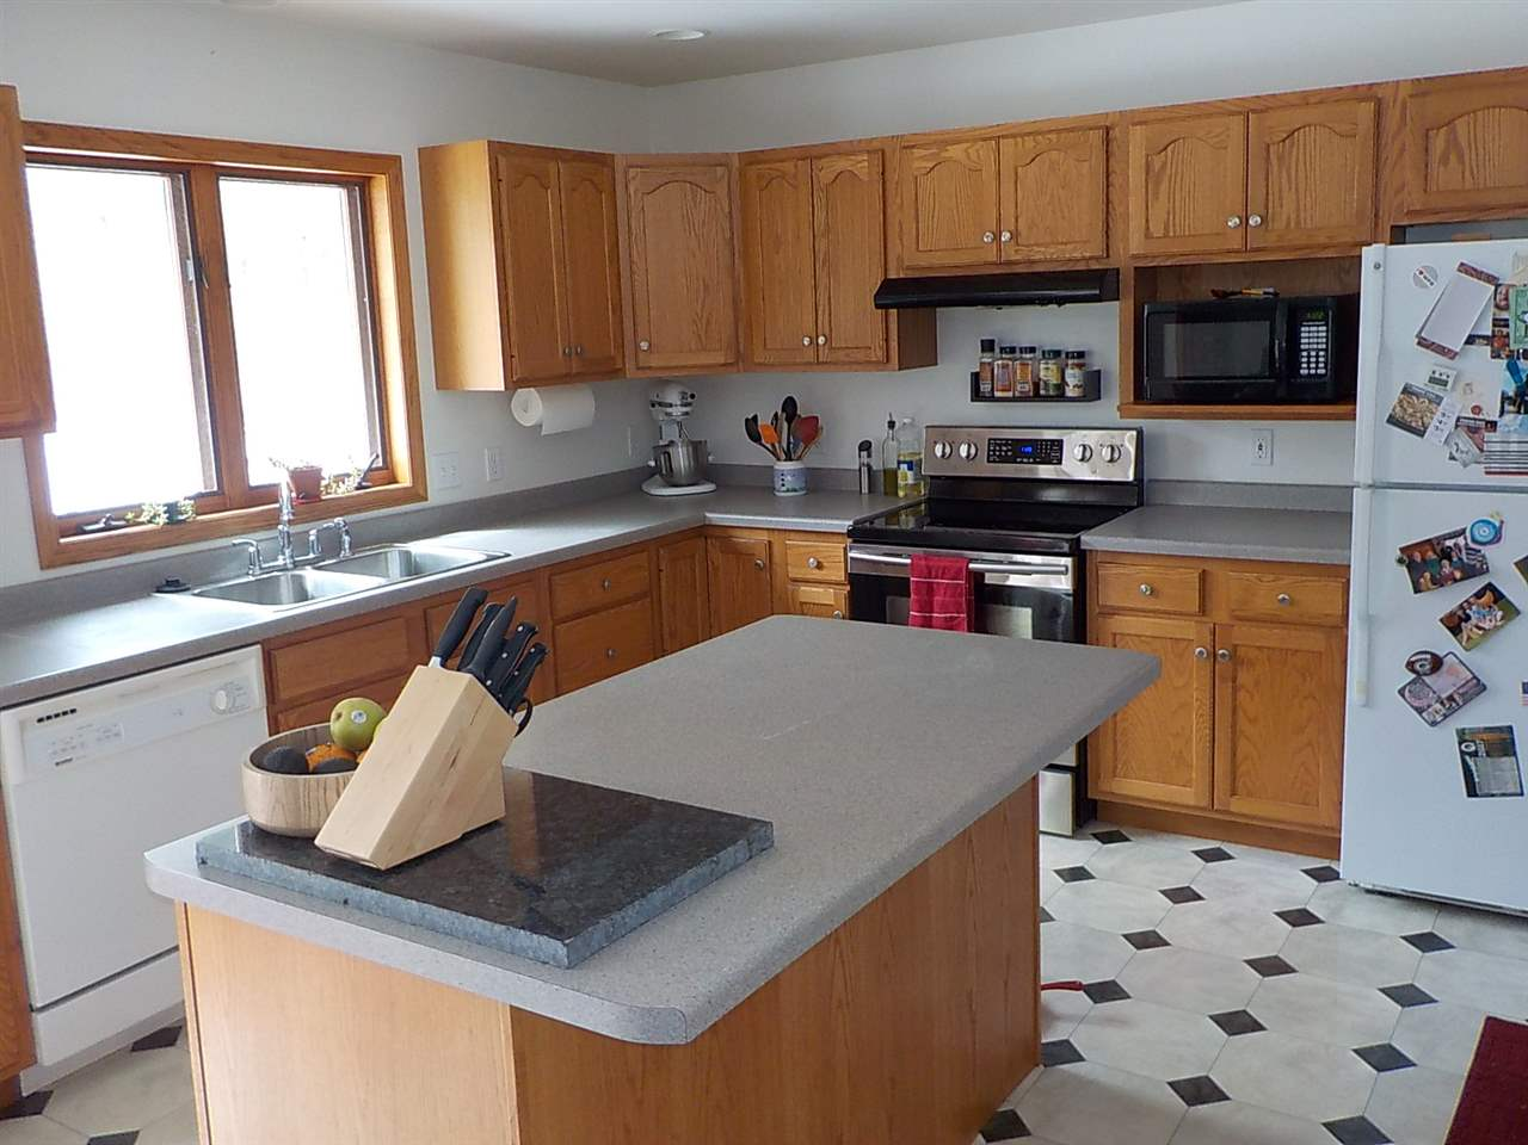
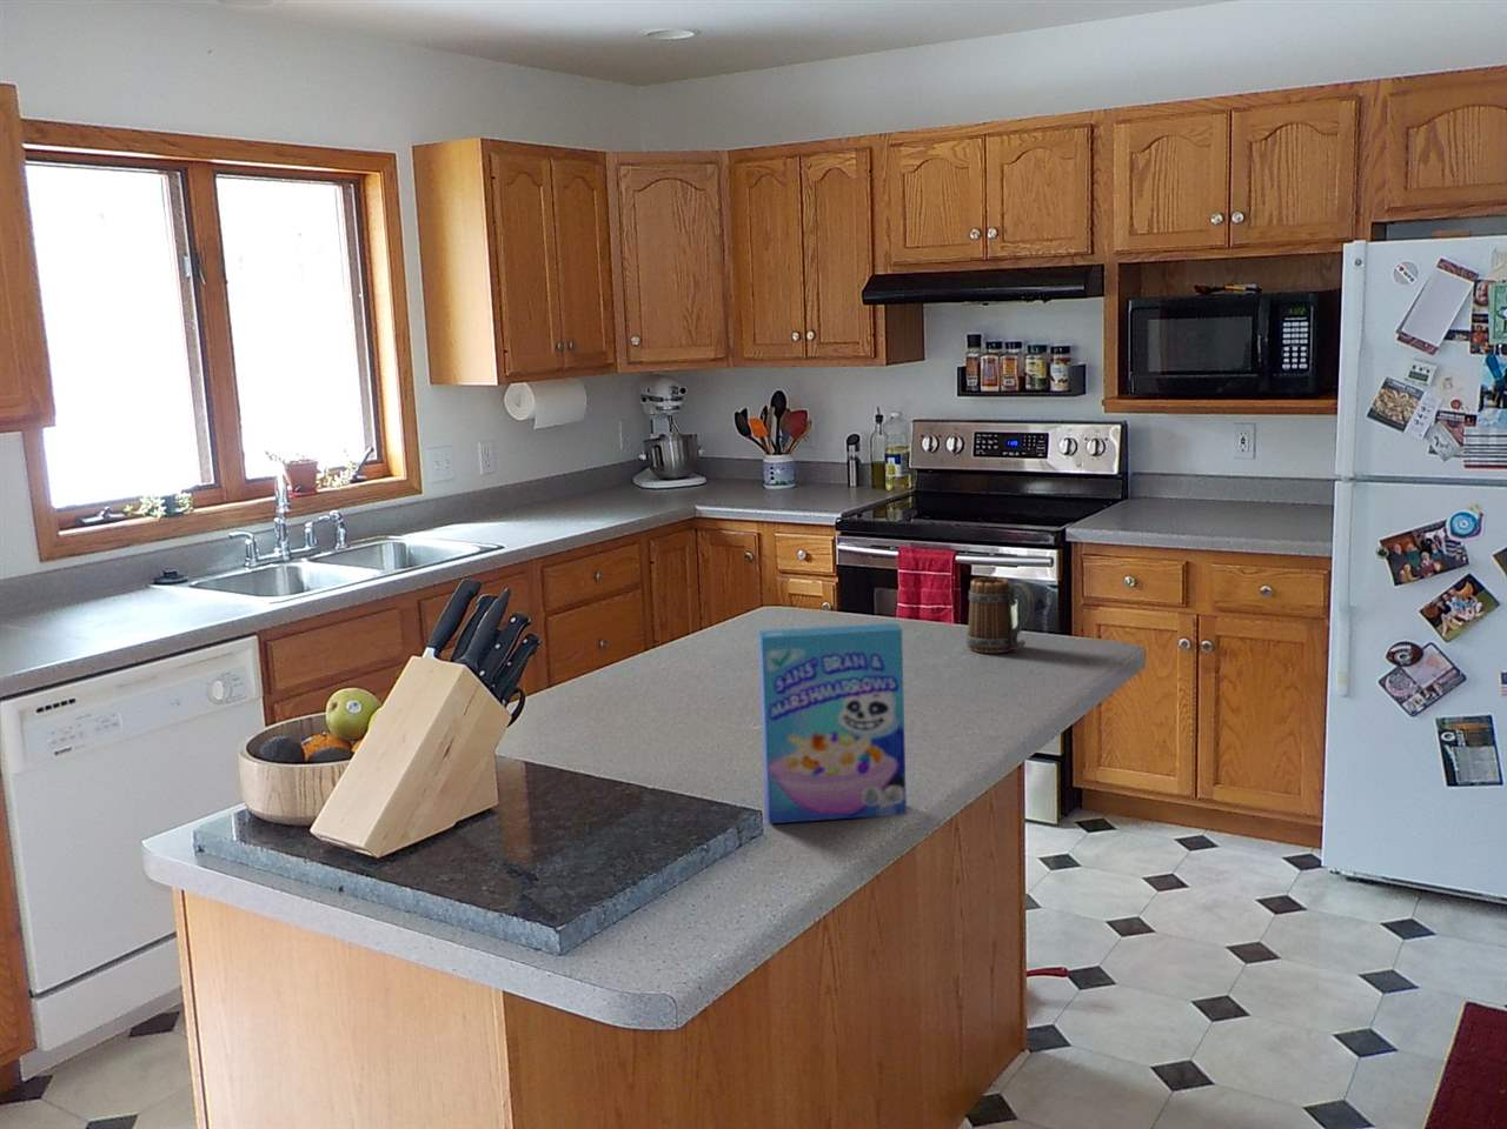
+ mug [965,576,1035,653]
+ cereal box [757,621,908,824]
